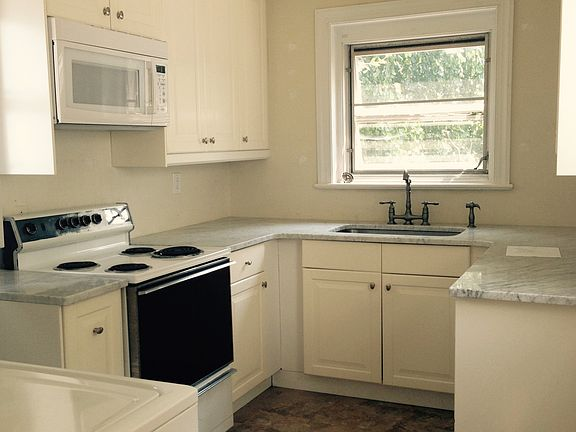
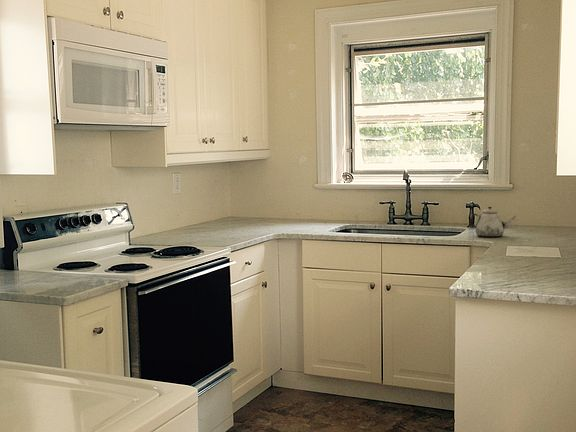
+ teapot [469,206,517,238]
